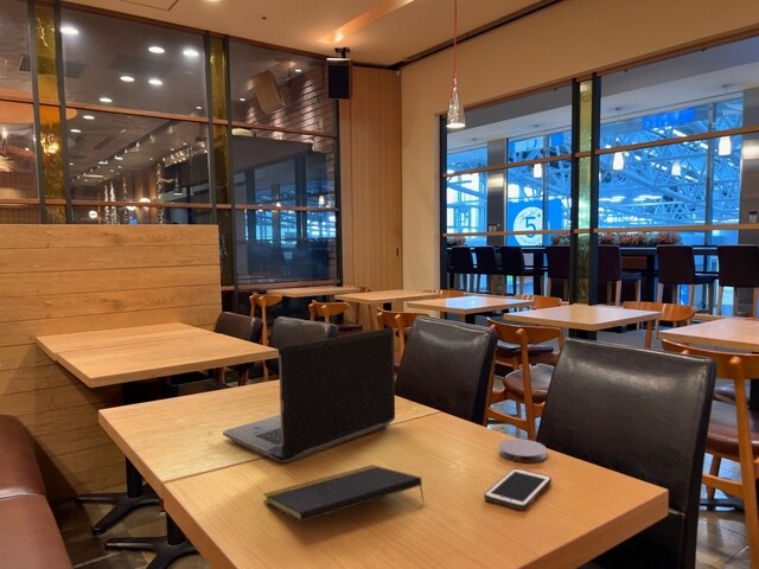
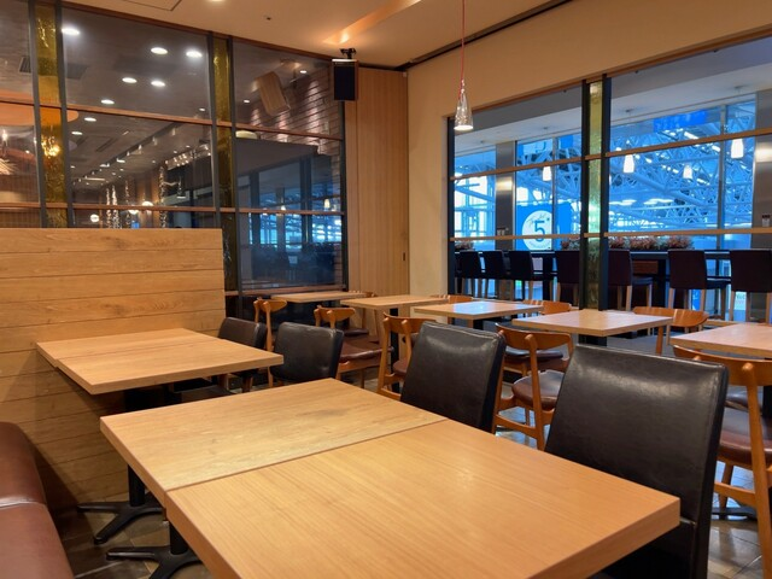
- coaster [498,439,548,463]
- cell phone [483,467,553,511]
- laptop computer [222,327,396,465]
- notepad [262,463,426,523]
